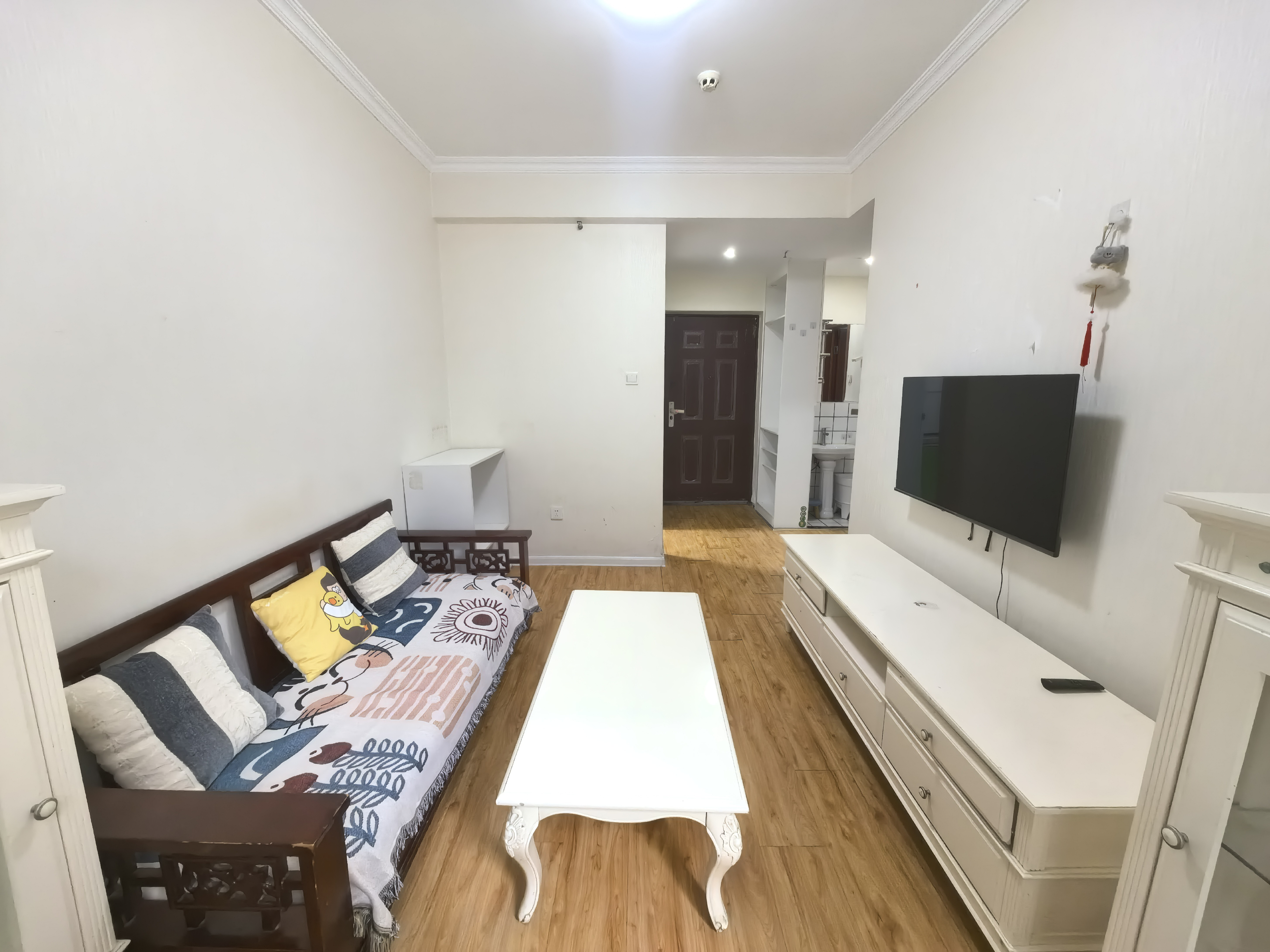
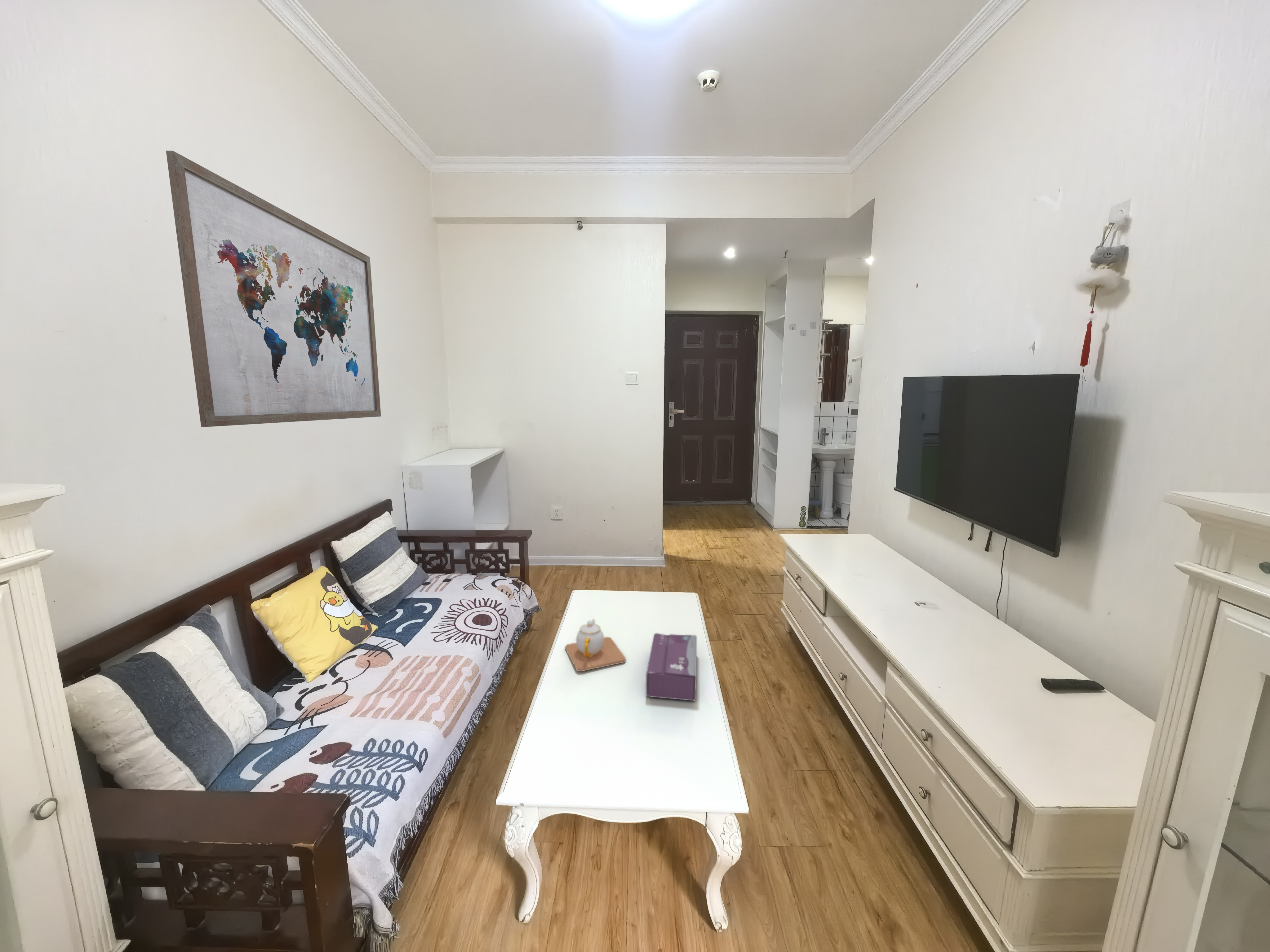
+ tissue box [646,633,697,701]
+ wall art [166,150,381,427]
+ teapot [565,619,626,672]
